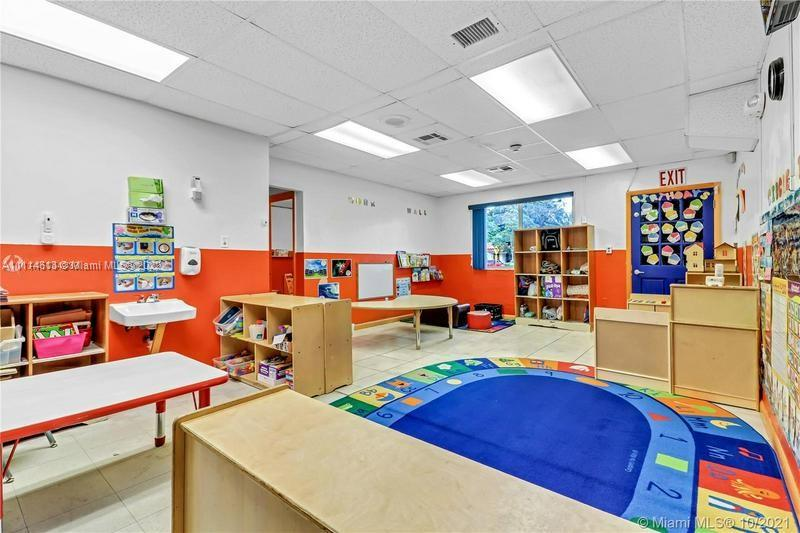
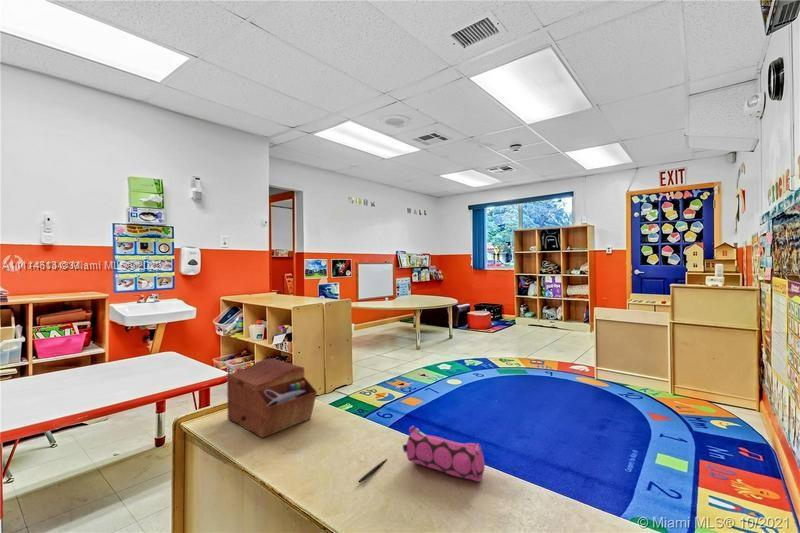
+ pencil case [402,425,486,483]
+ pen [358,458,388,484]
+ sewing box [226,357,318,439]
